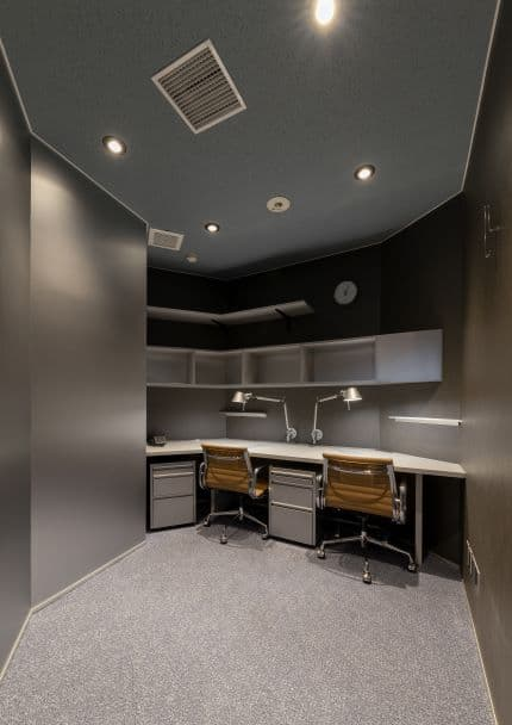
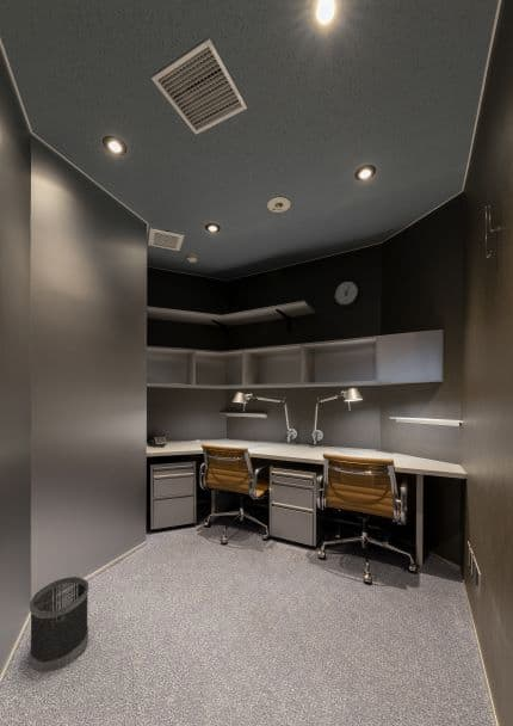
+ wastebasket [29,576,89,673]
